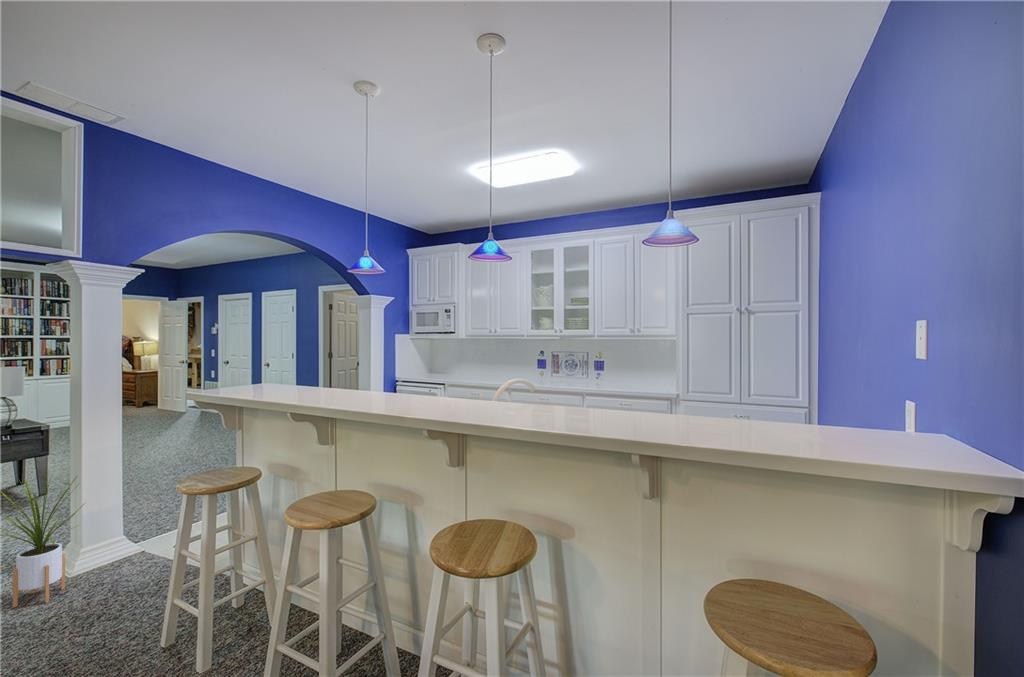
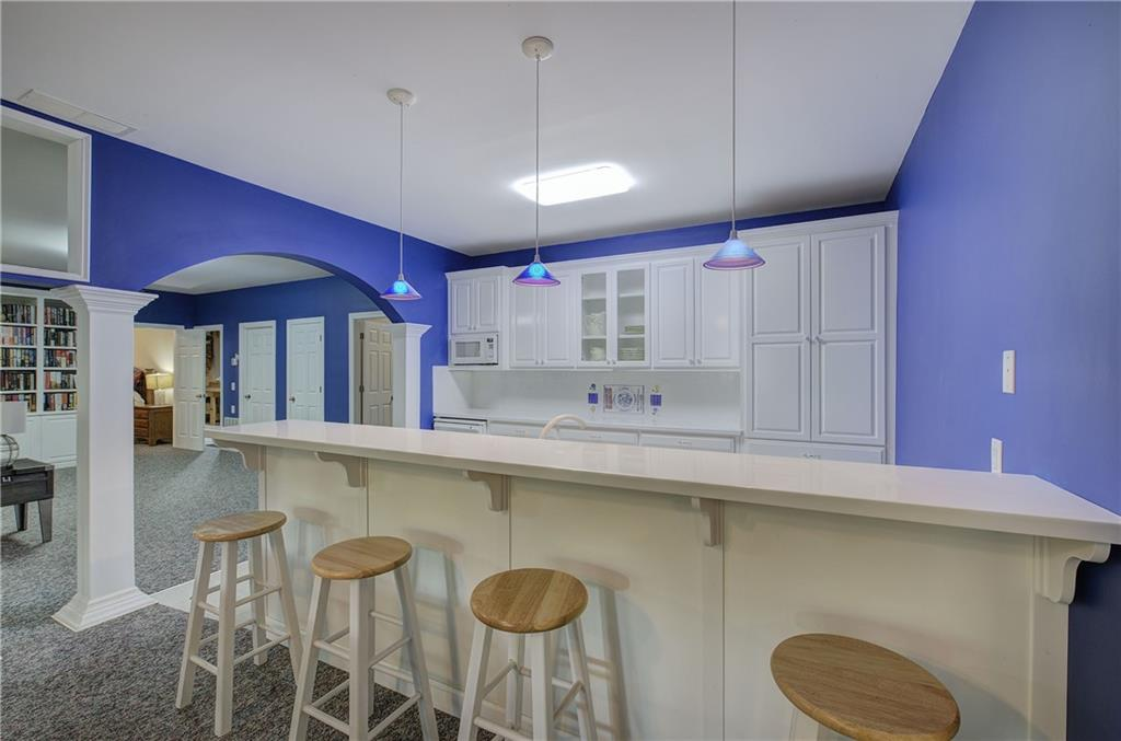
- house plant [0,470,86,608]
